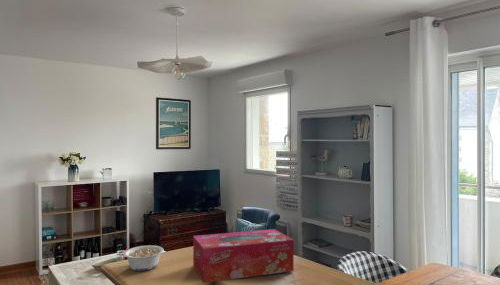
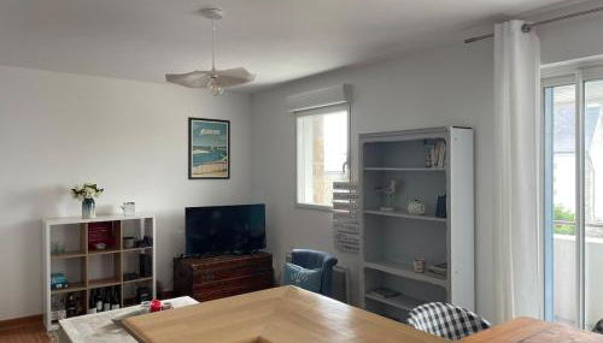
- legume [119,244,165,272]
- tissue box [192,228,295,284]
